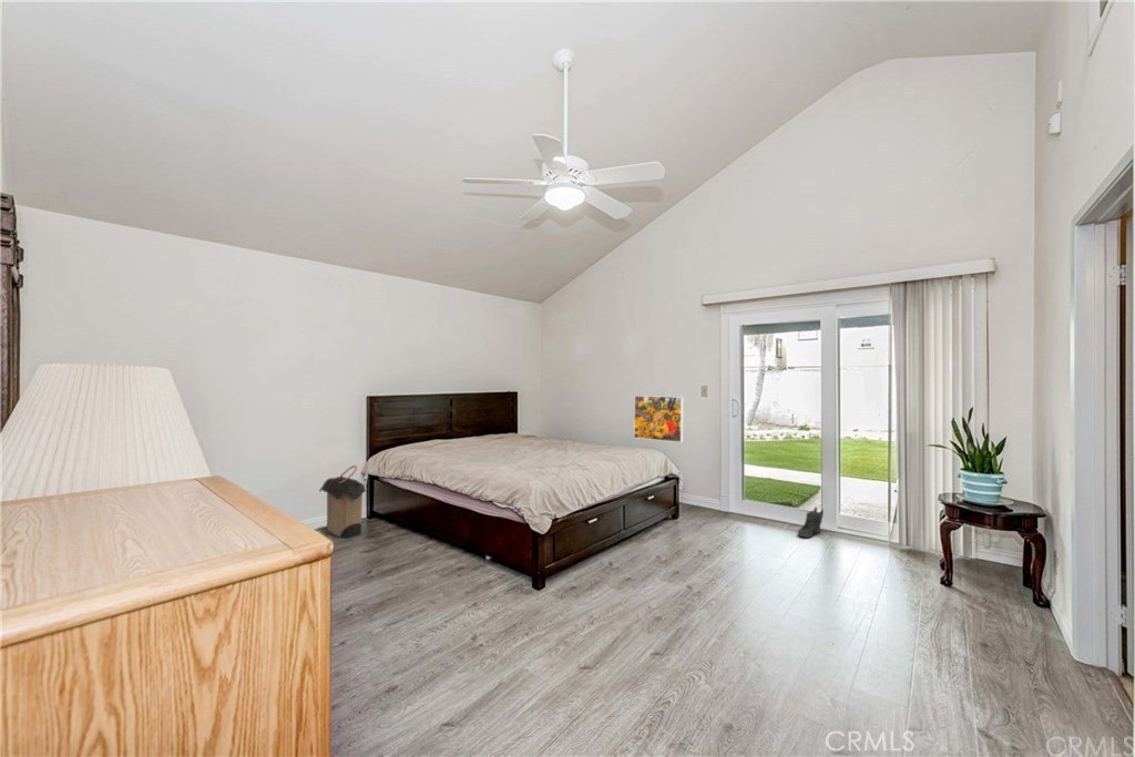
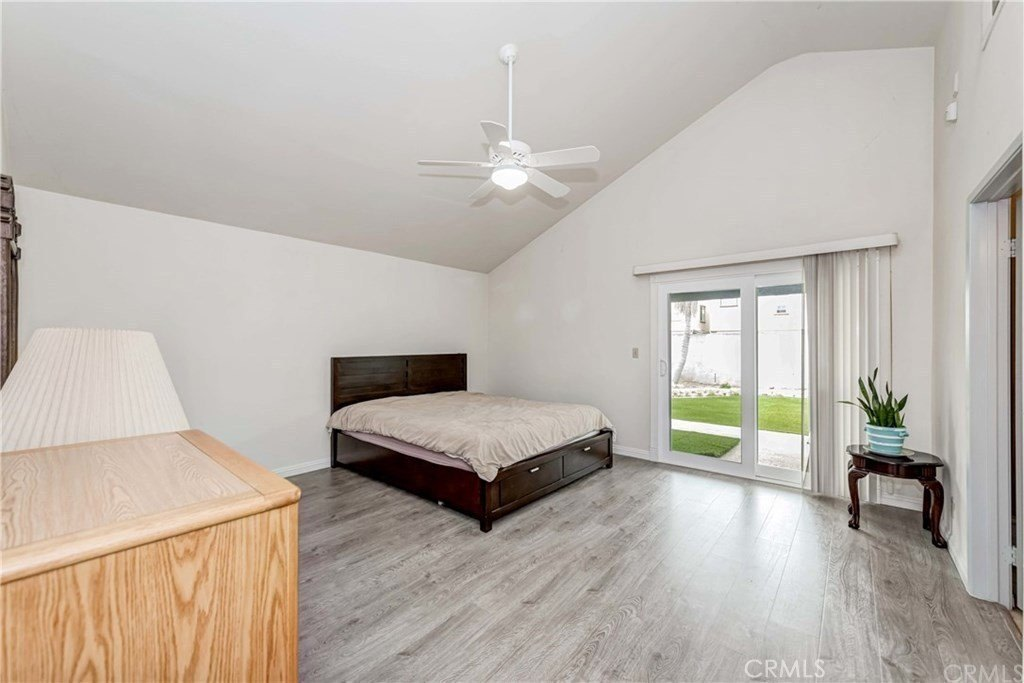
- sneaker [797,505,825,539]
- laundry hamper [318,464,367,540]
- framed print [633,395,684,443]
